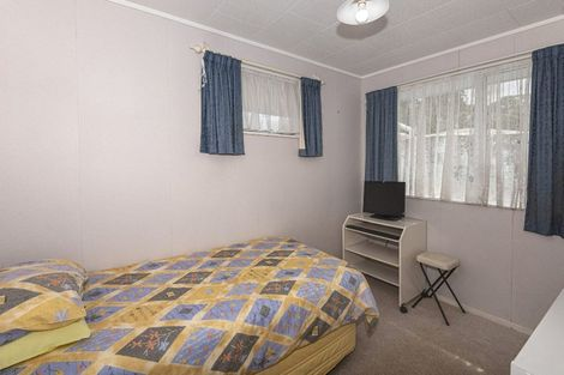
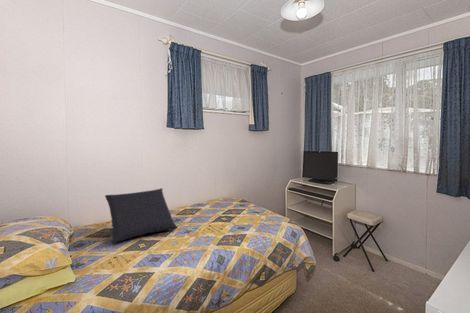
+ cushion [104,187,178,245]
